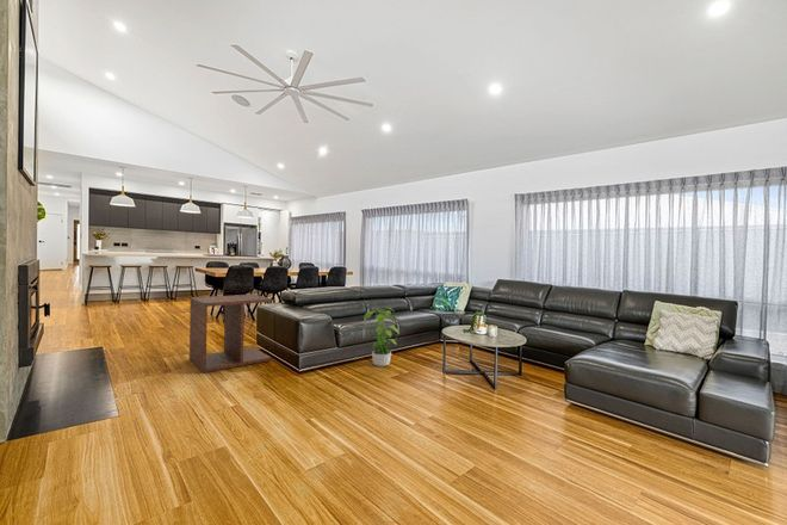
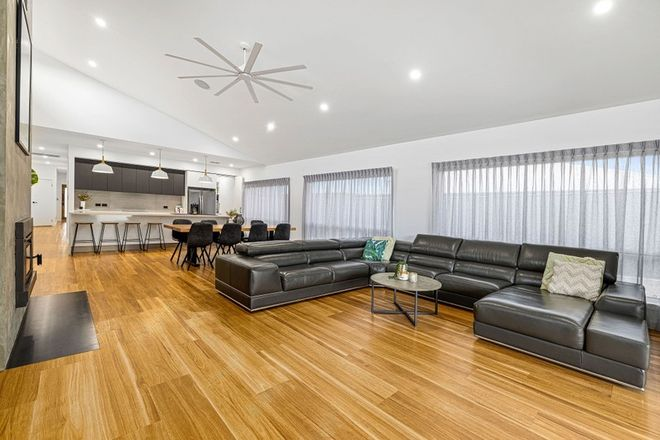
- side table [188,294,273,373]
- potted plant [362,307,401,368]
